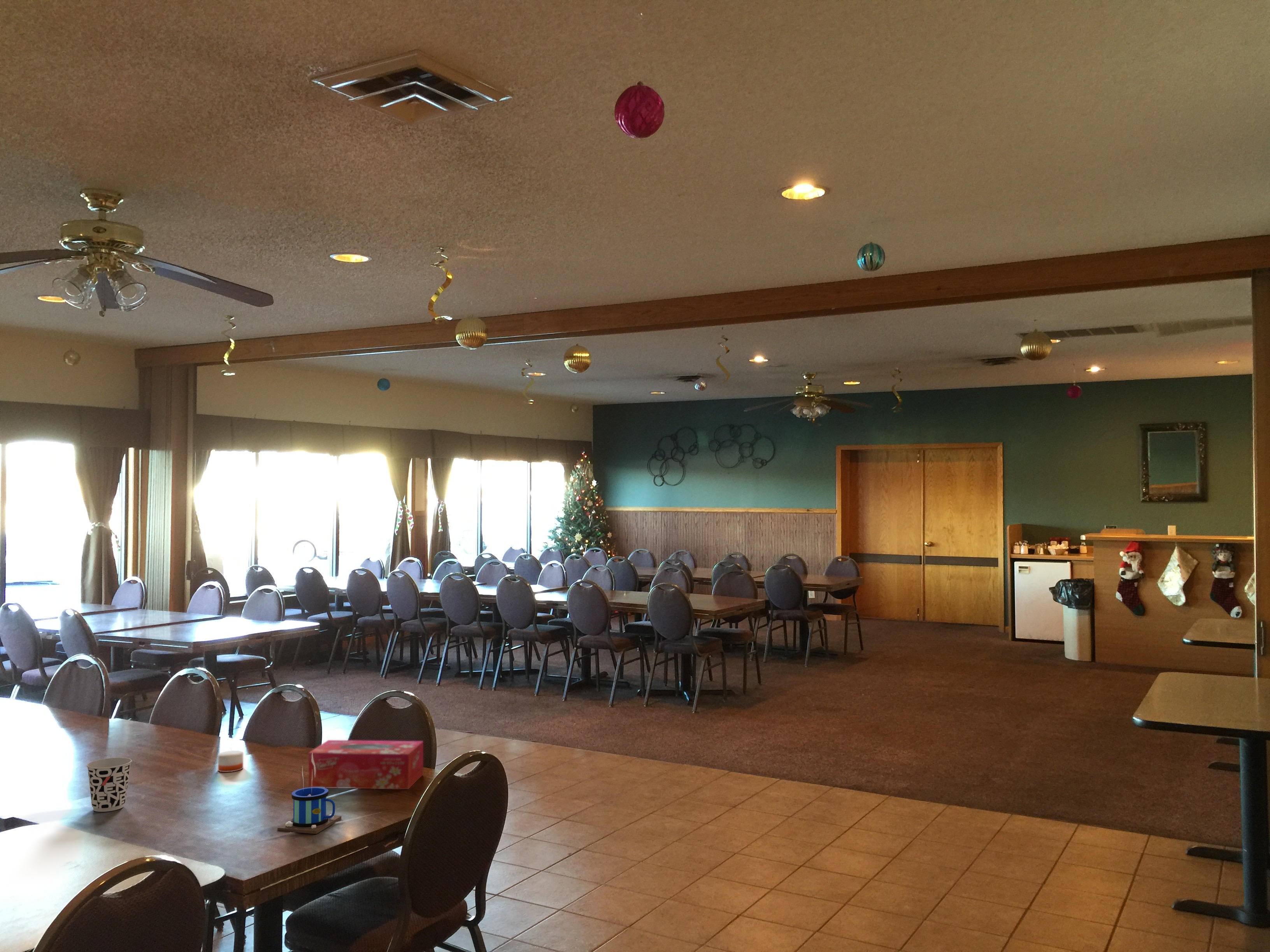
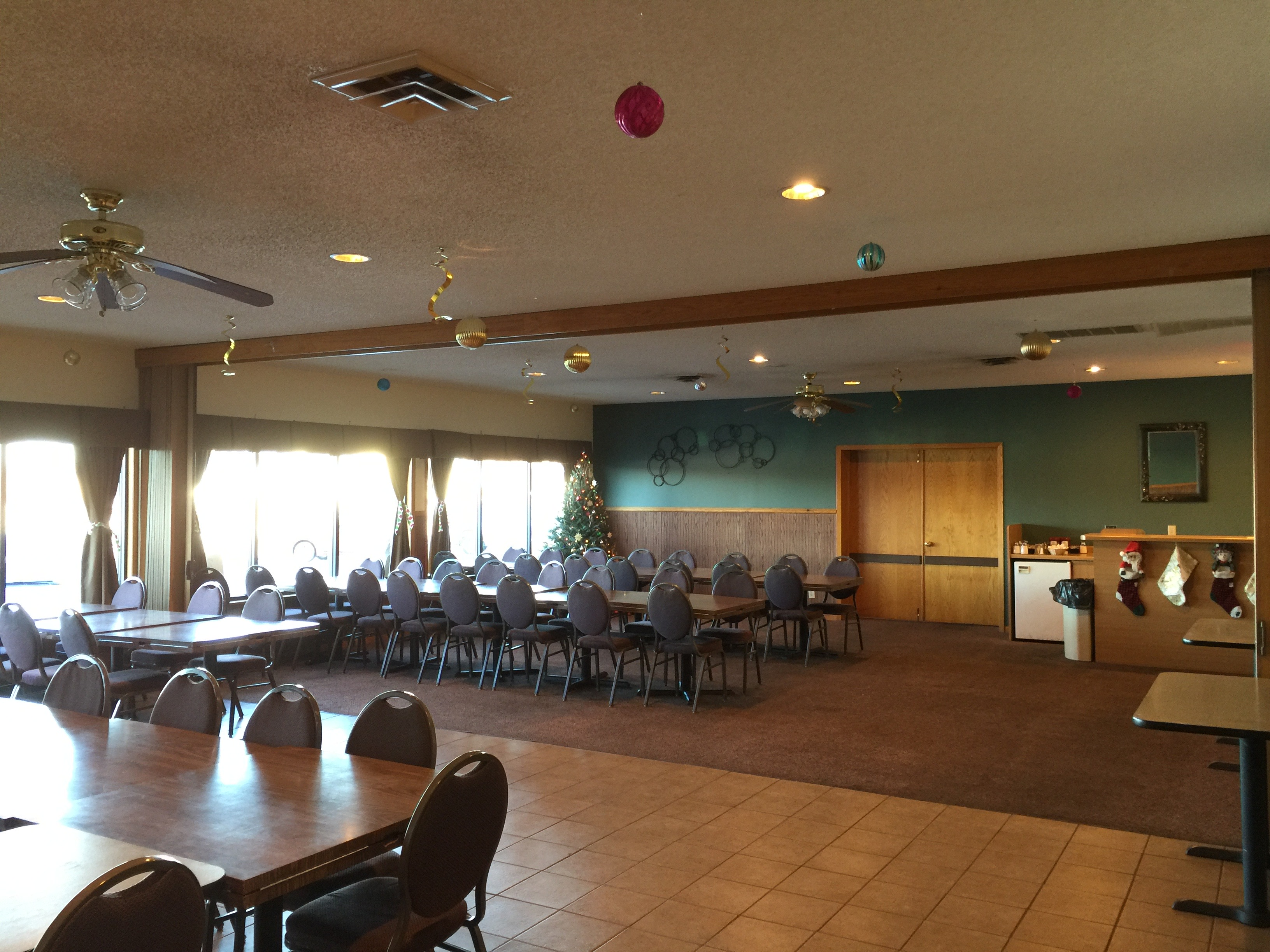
- mug [277,753,342,834]
- tissue box [308,740,424,790]
- cup [86,757,132,812]
- candle [218,736,244,773]
